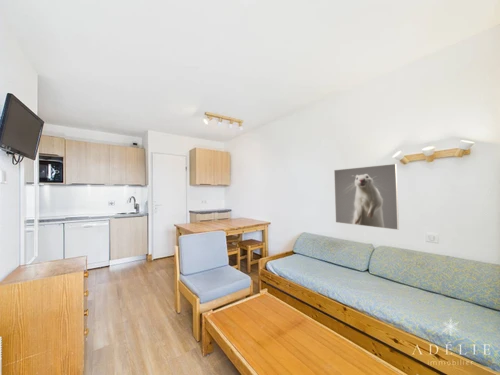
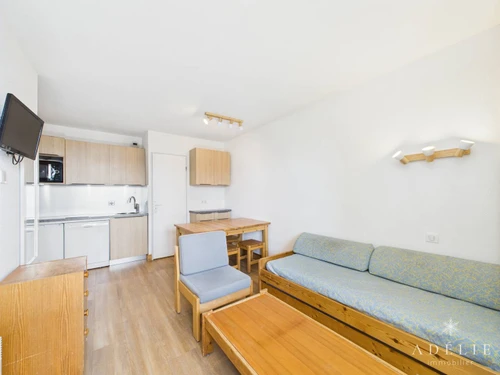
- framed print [333,163,400,231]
